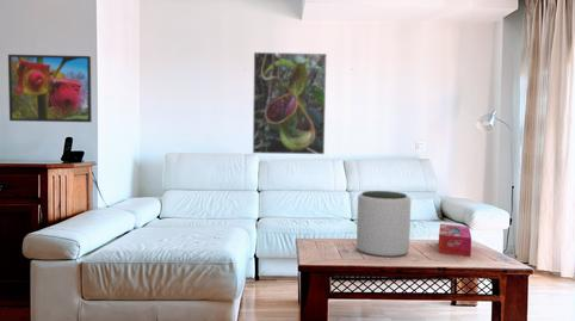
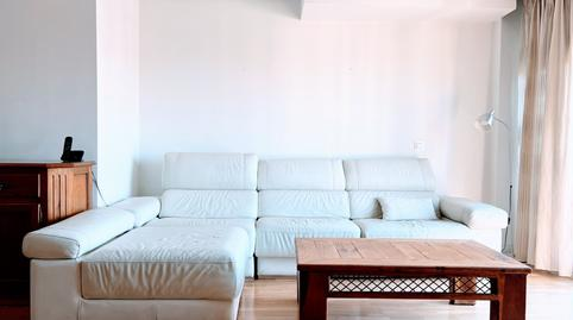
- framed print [7,54,93,123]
- tissue box [437,223,472,258]
- plant pot [355,190,412,258]
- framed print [252,51,328,155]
